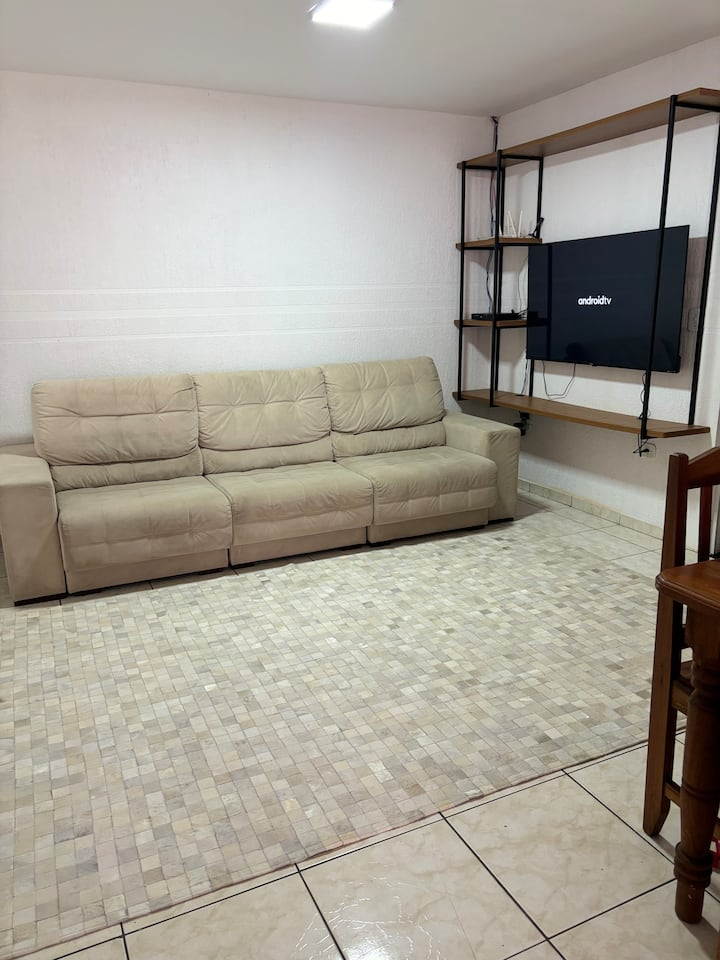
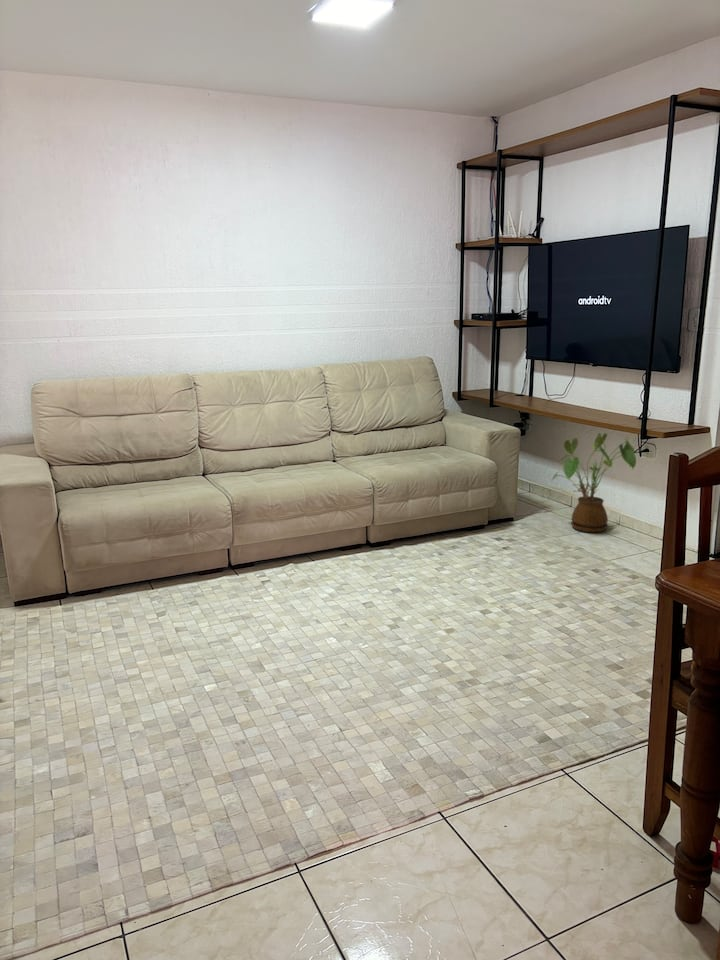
+ house plant [551,432,637,533]
